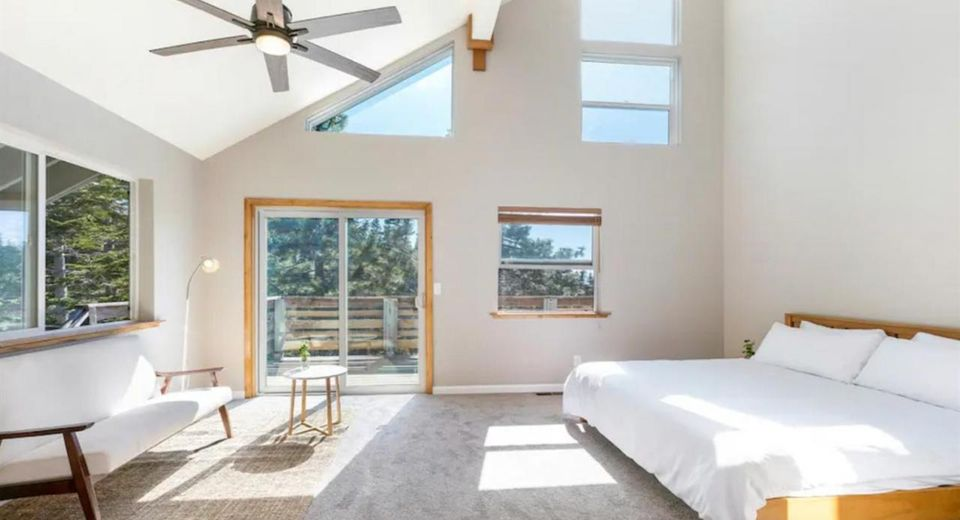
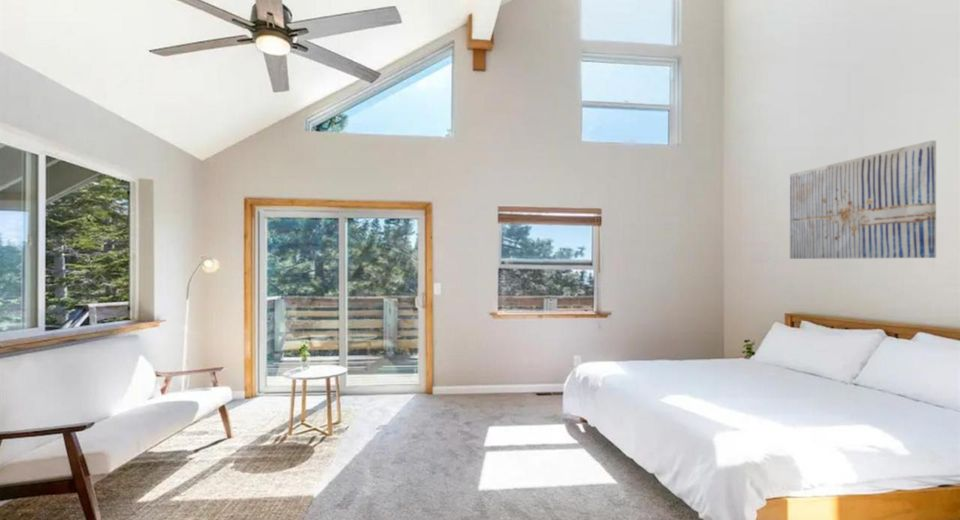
+ wall art [789,140,937,260]
